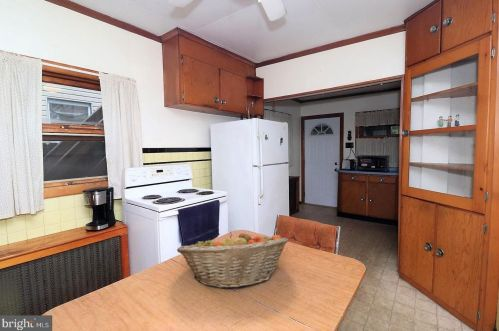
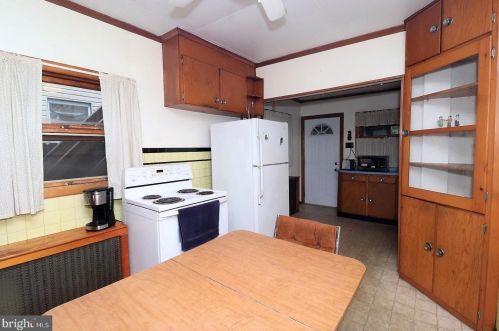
- fruit basket [176,231,289,289]
